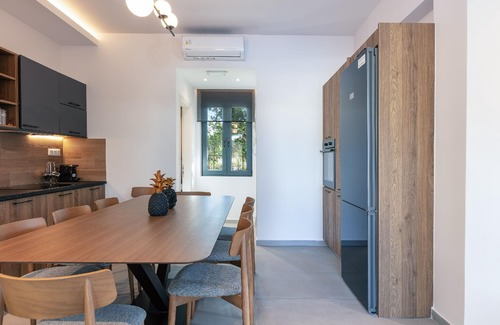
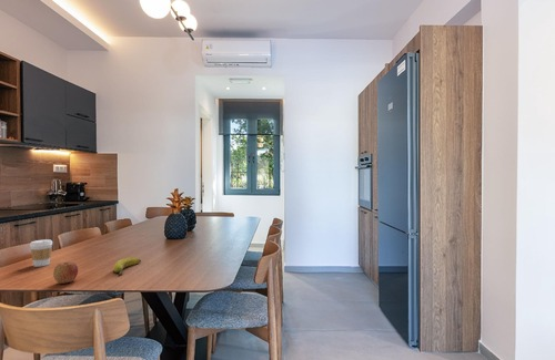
+ coffee cup [29,238,53,268]
+ banana [113,257,142,277]
+ apple [52,261,79,285]
